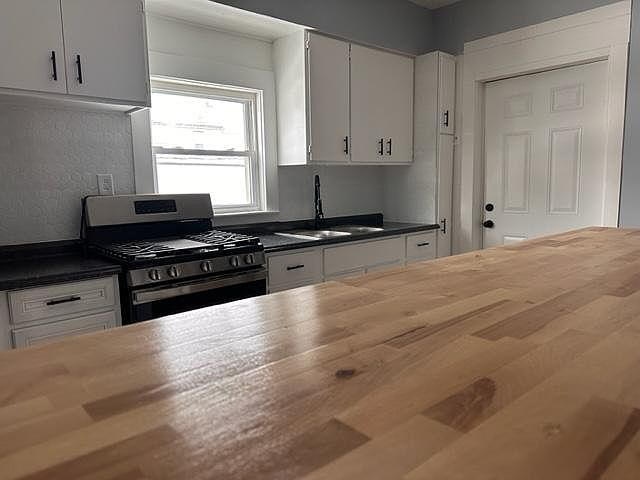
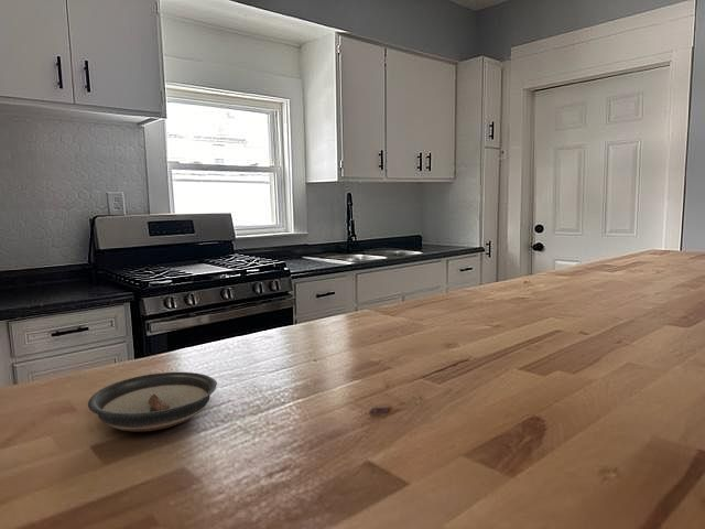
+ saucer [87,371,218,432]
